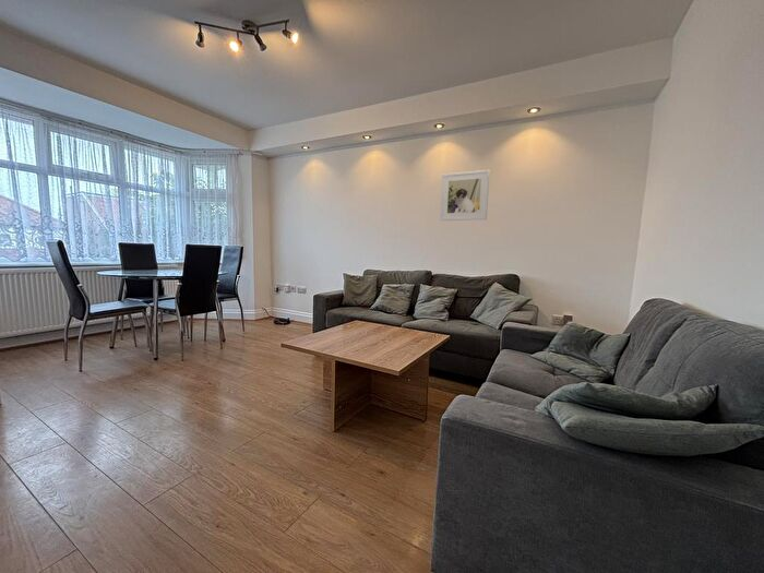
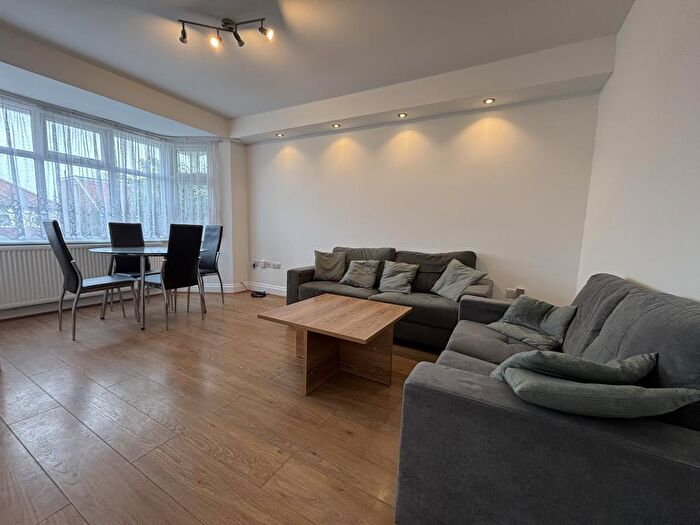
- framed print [439,169,491,222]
